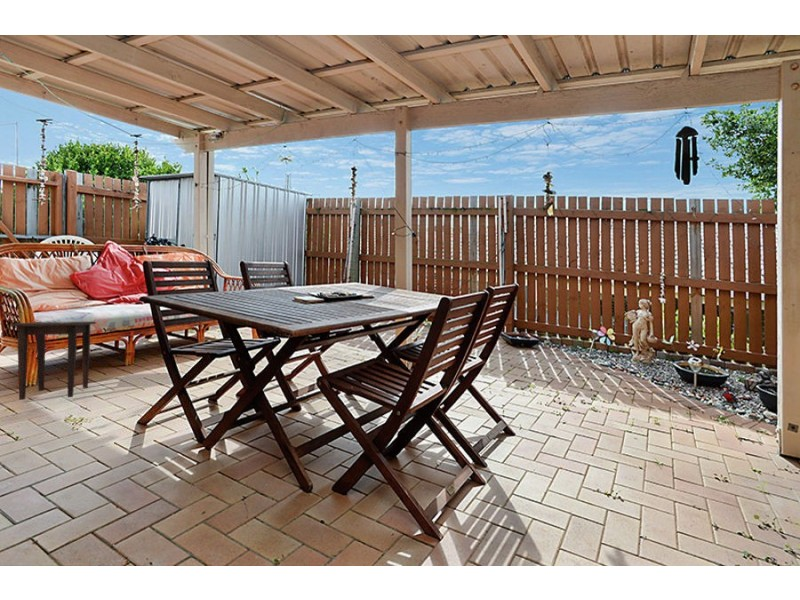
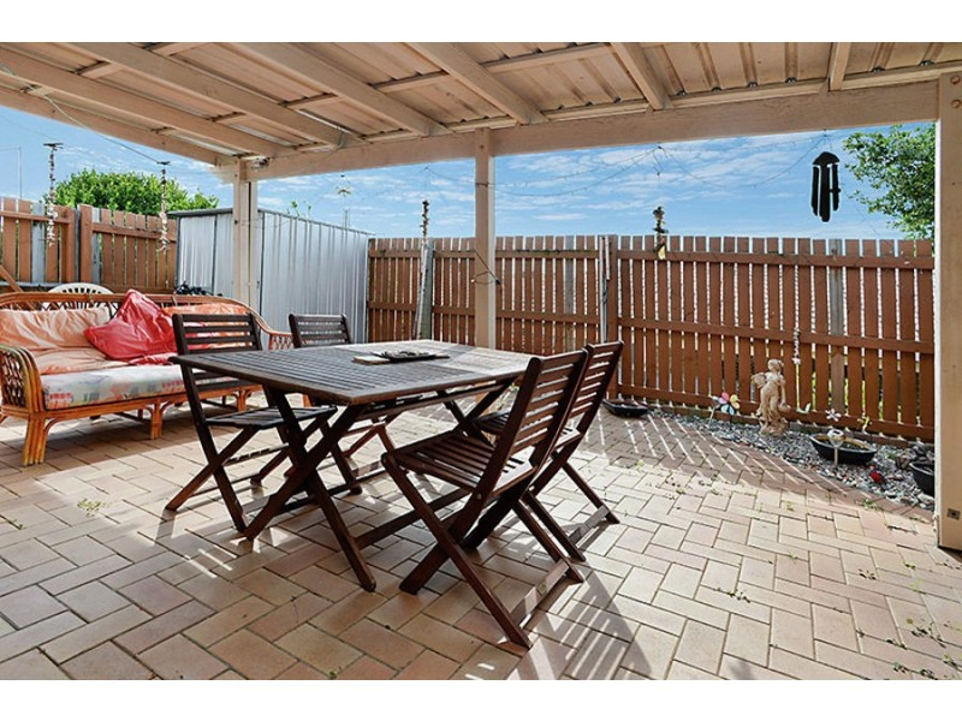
- side table [9,319,98,401]
